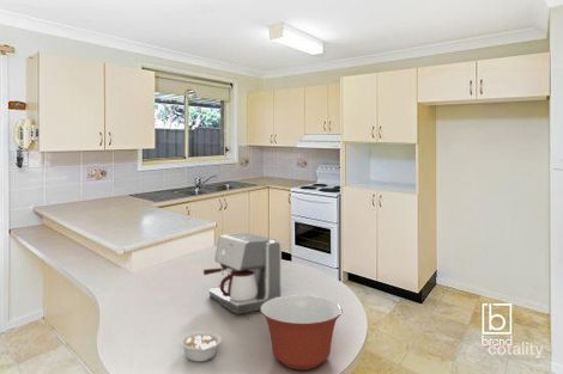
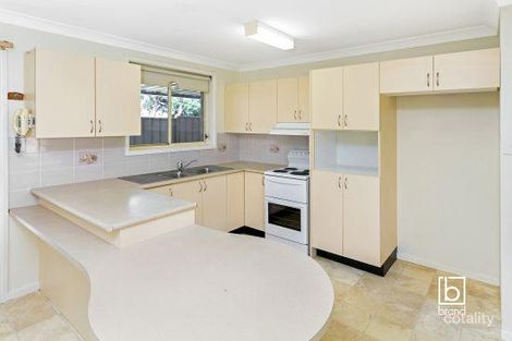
- coffee maker [202,232,283,315]
- mixing bowl [259,294,344,370]
- legume [178,330,223,363]
